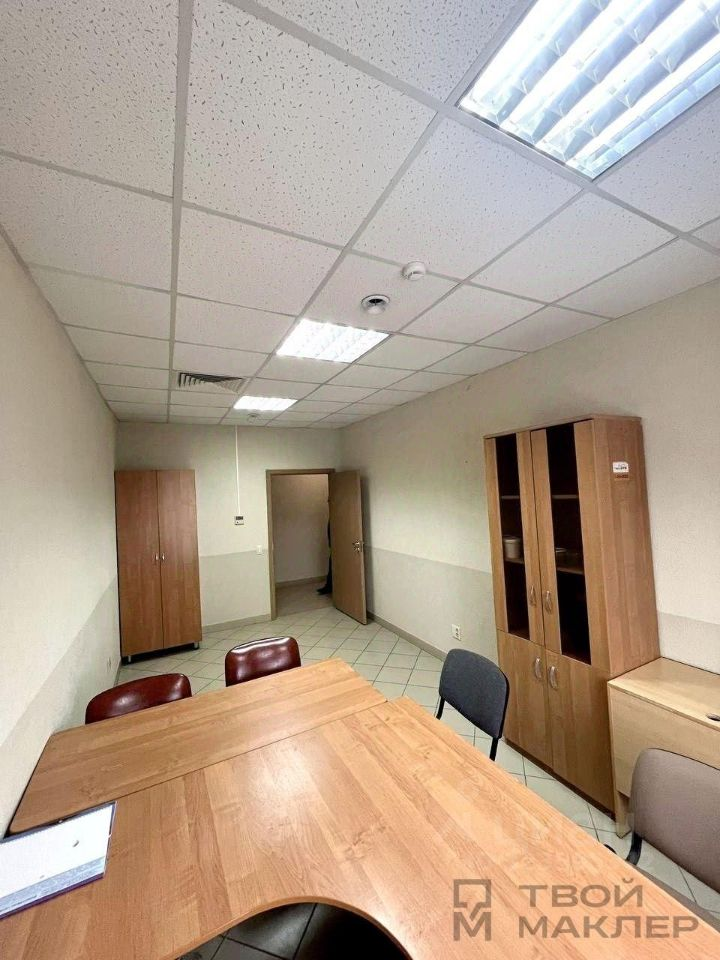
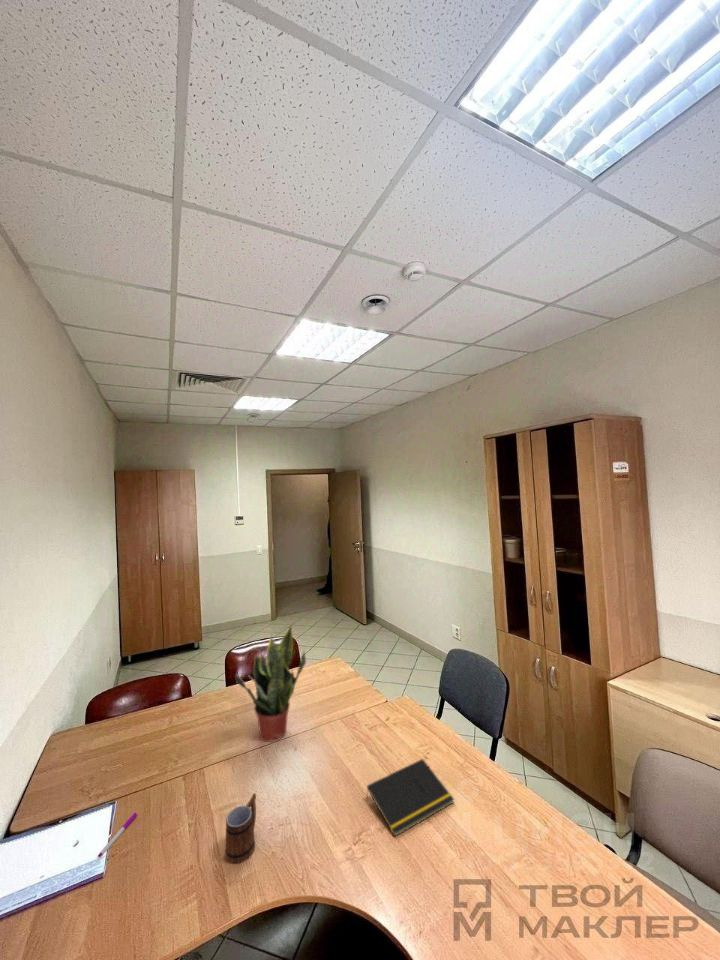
+ notepad [365,758,455,838]
+ mug [224,792,257,865]
+ potted plant [234,623,307,743]
+ pen [97,812,138,858]
